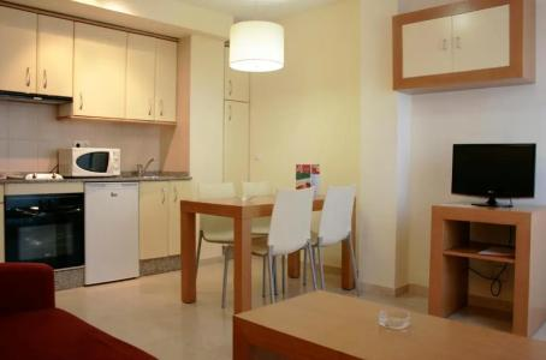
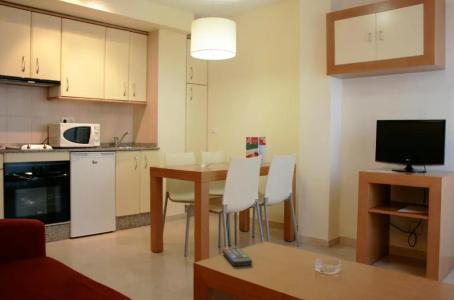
+ remote control [221,246,253,267]
